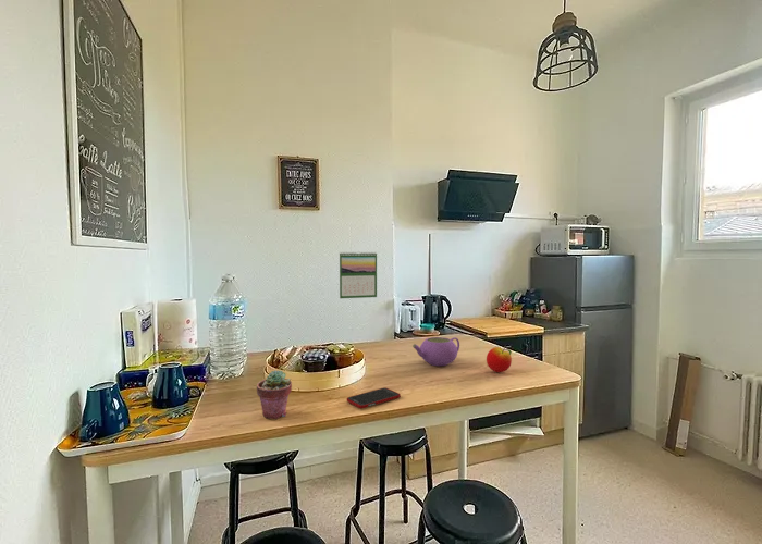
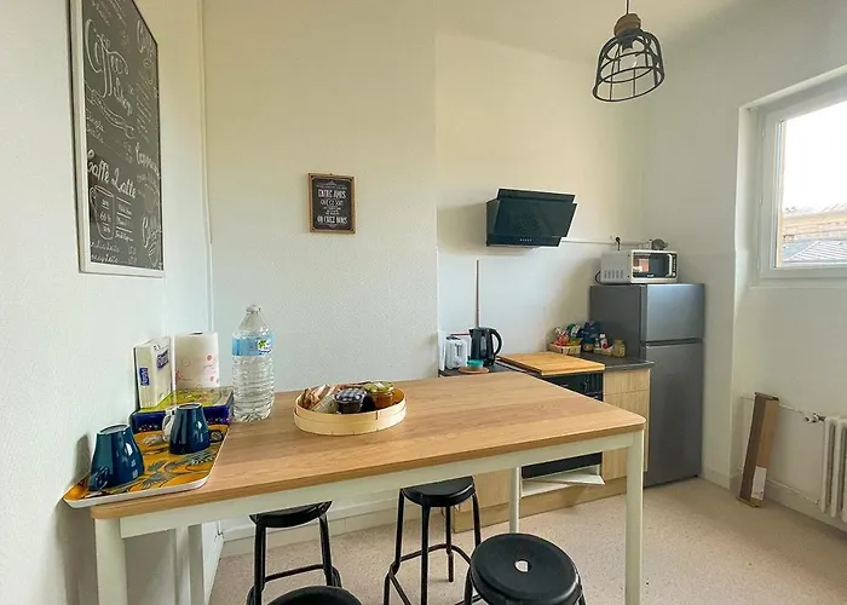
- teapot [411,336,460,367]
- apple [486,346,513,373]
- calendar [339,250,378,299]
- potted succulent [256,369,293,420]
- cell phone [346,386,402,410]
